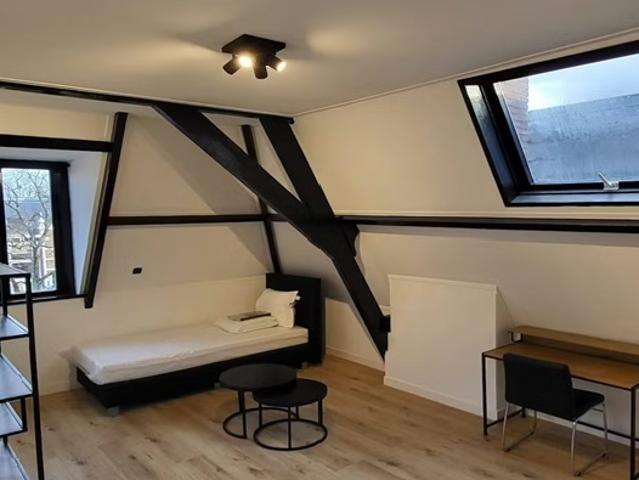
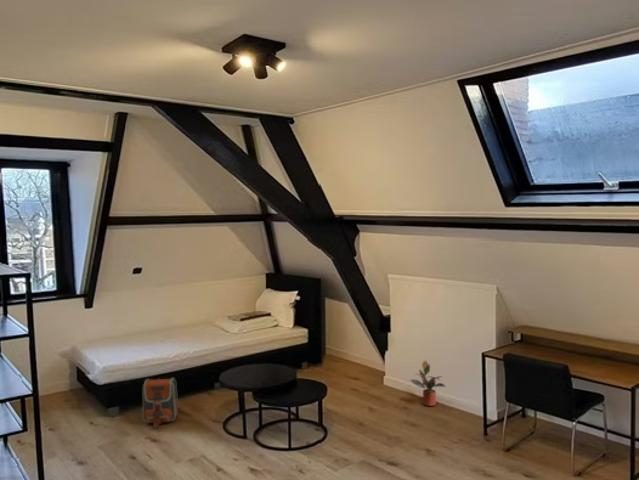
+ potted plant [409,359,446,407]
+ backpack [142,377,180,429]
